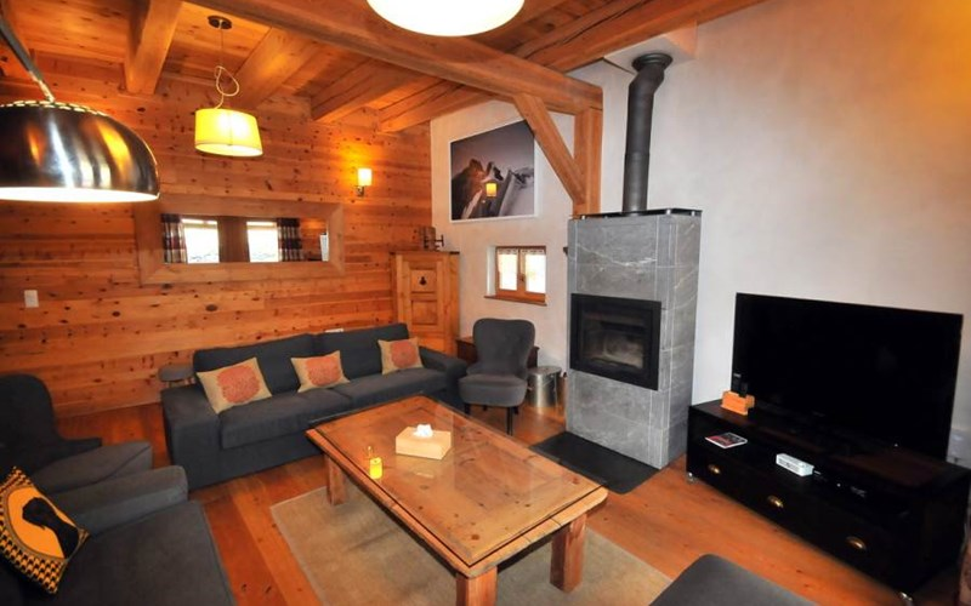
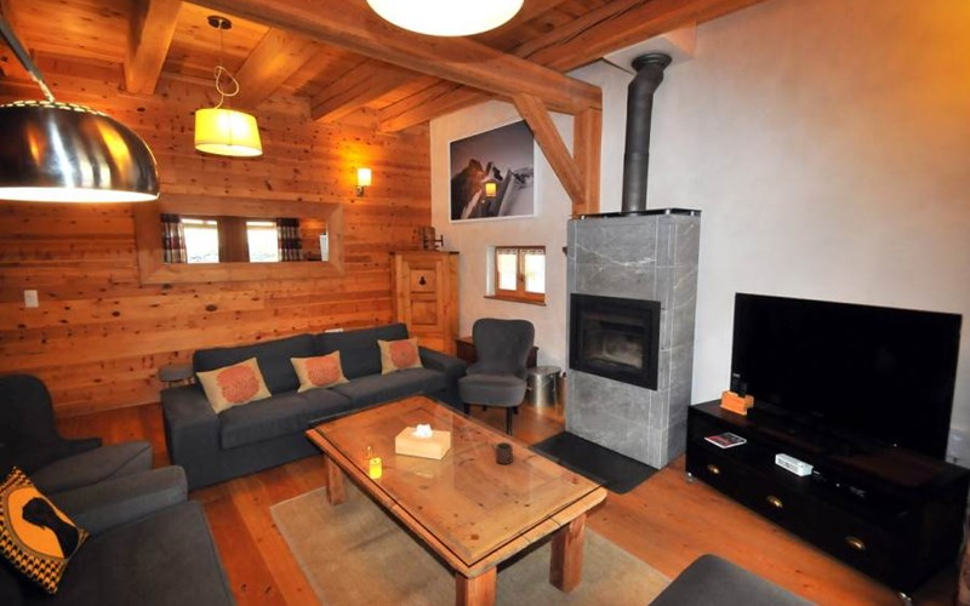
+ mug [491,441,514,465]
